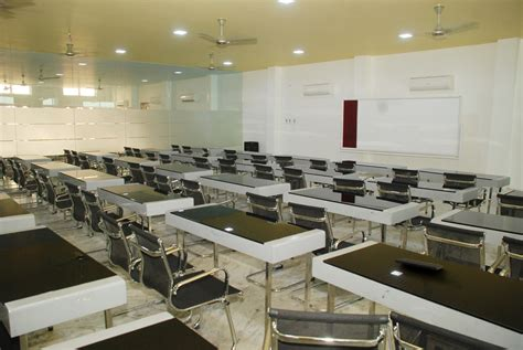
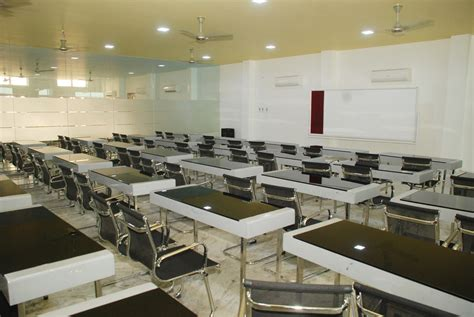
- notepad [394,257,444,277]
